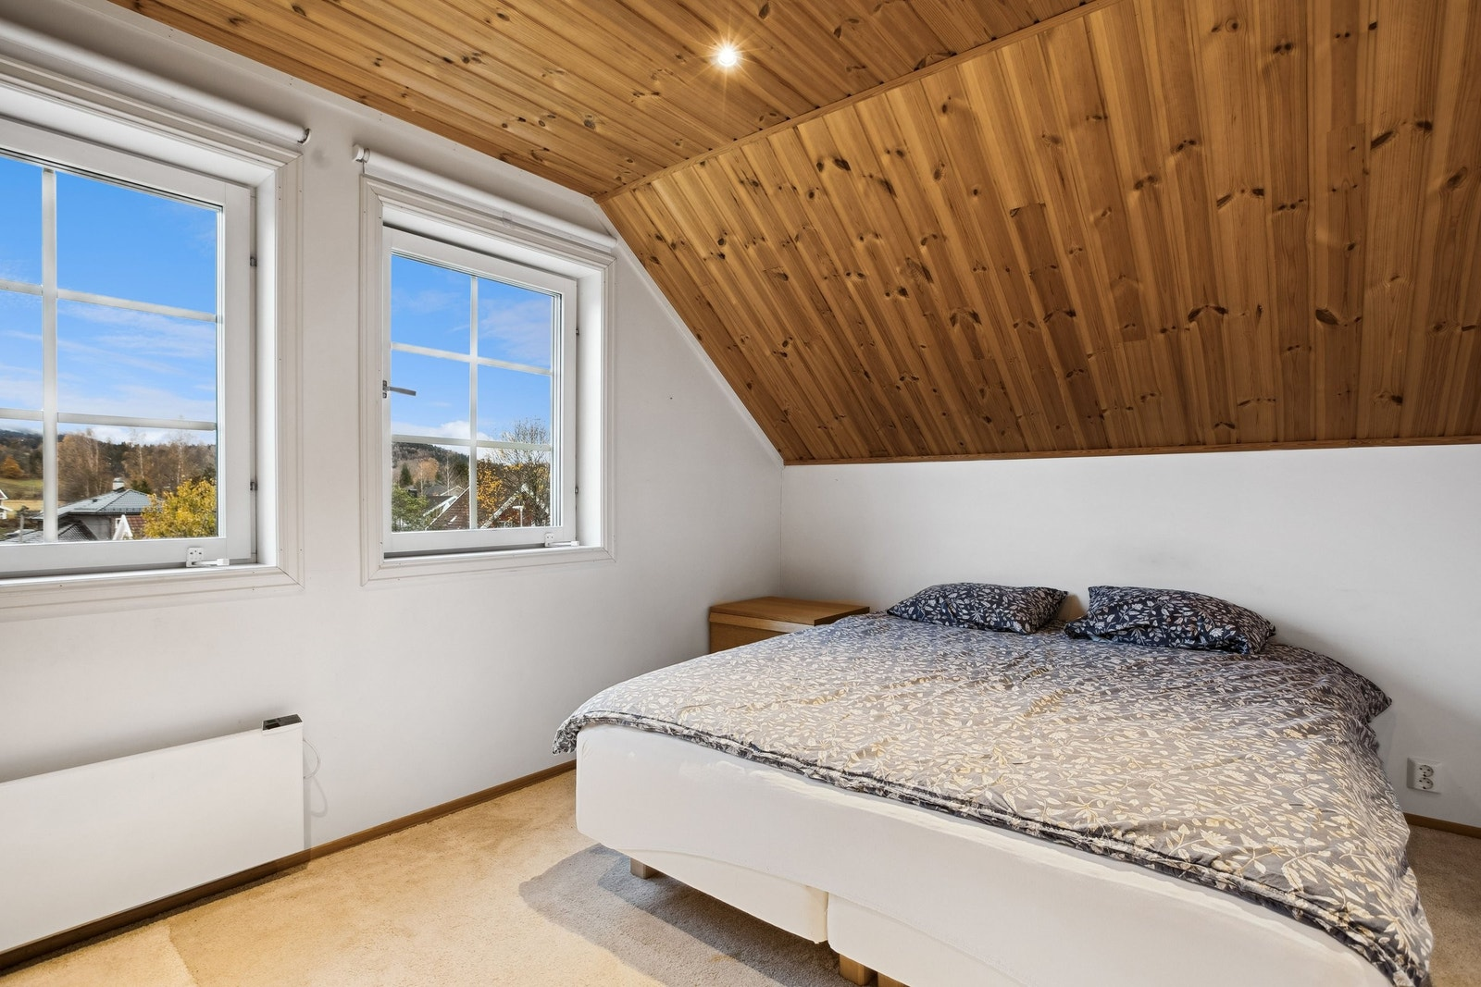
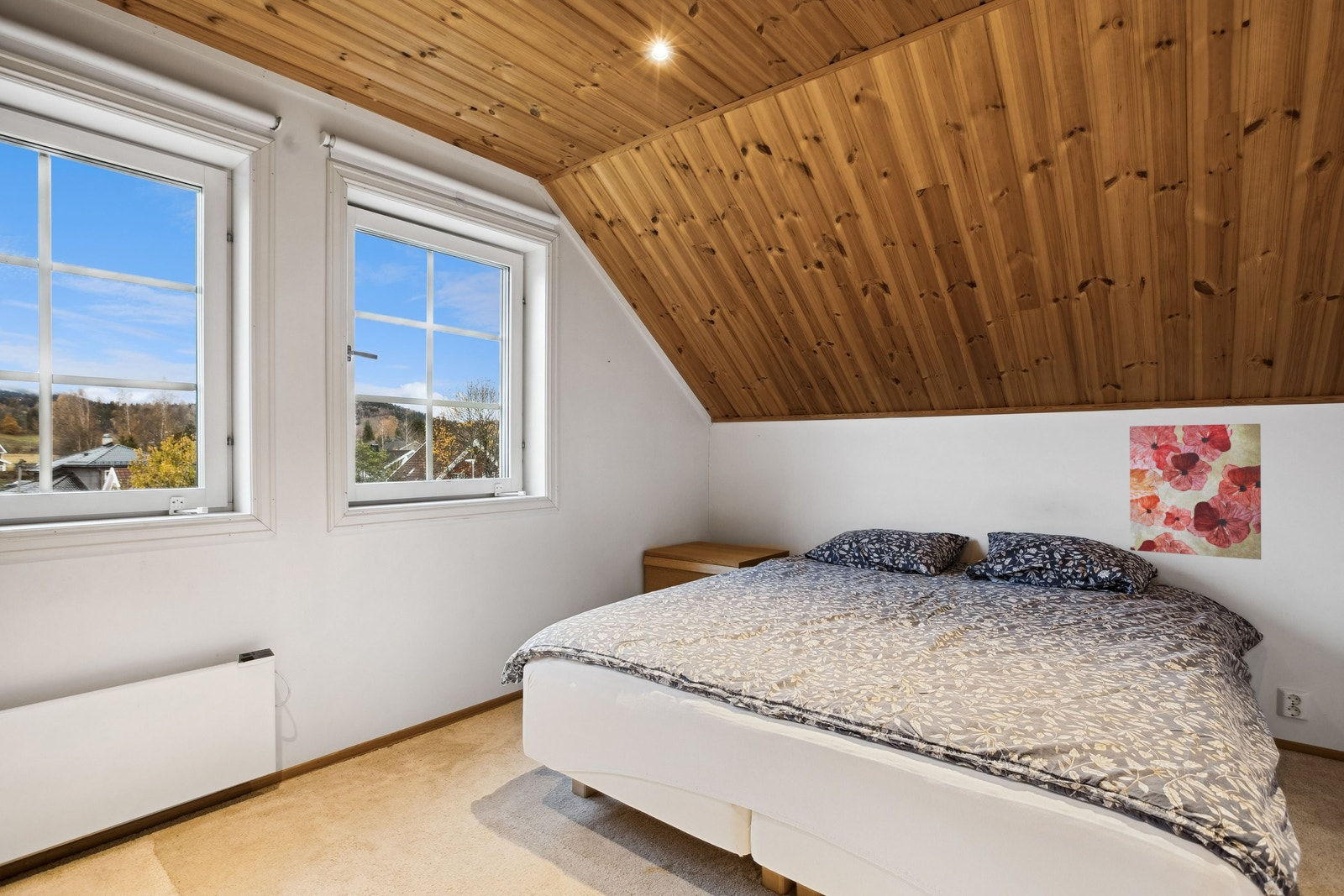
+ wall art [1129,423,1262,561]
